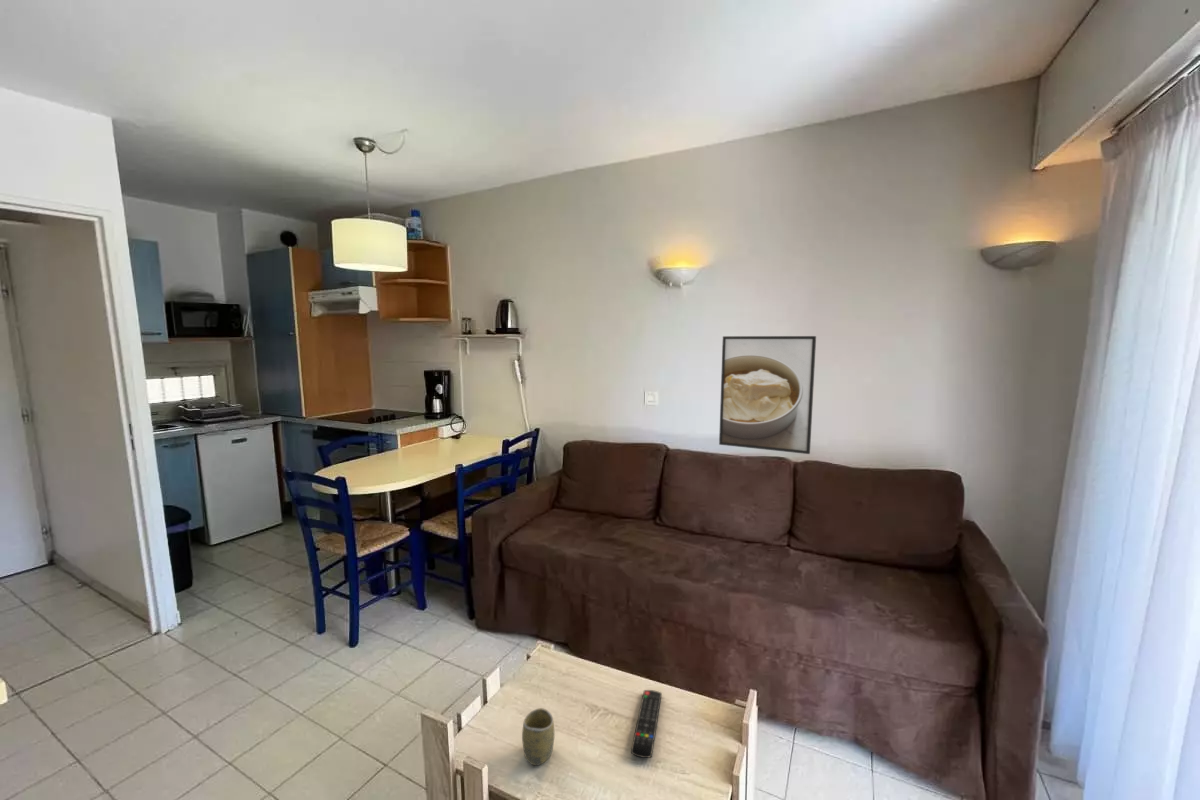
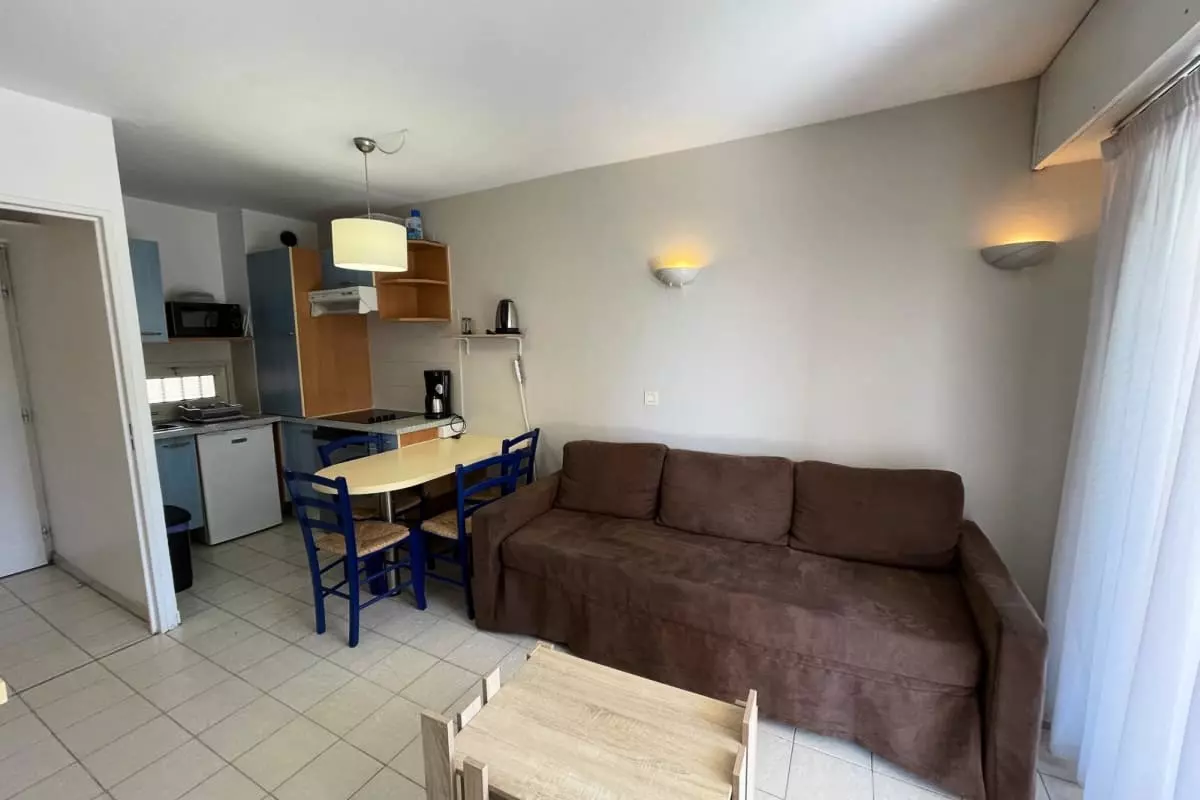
- cup [521,707,556,766]
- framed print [718,335,817,455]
- remote control [630,689,663,759]
